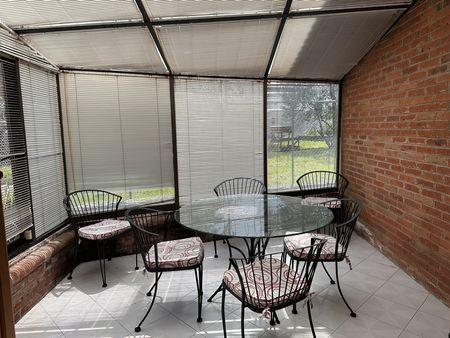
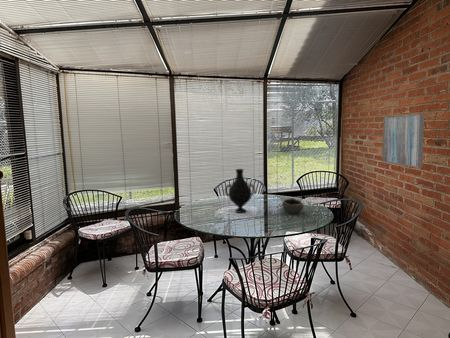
+ vase [224,168,256,214]
+ bowl [281,197,304,215]
+ wall art [381,113,425,169]
